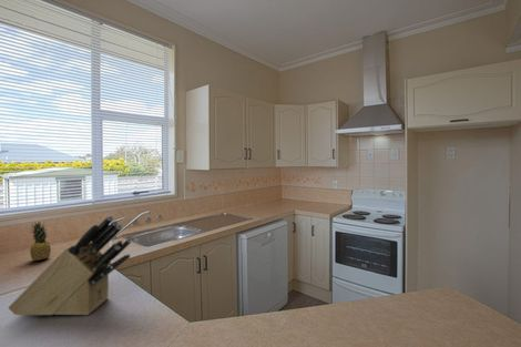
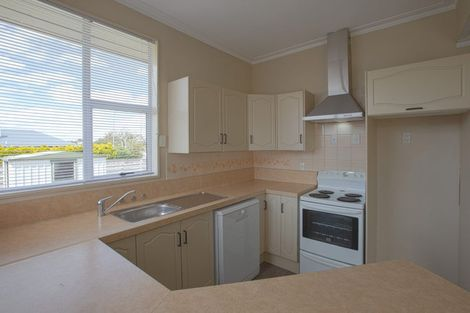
- fruit [29,221,52,262]
- knife block [8,215,133,316]
